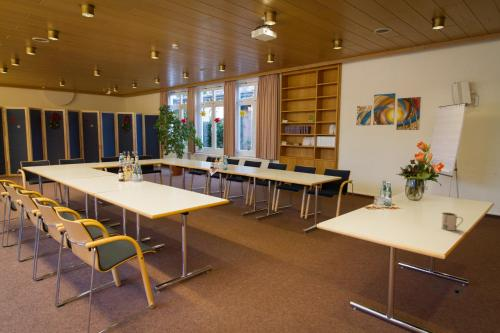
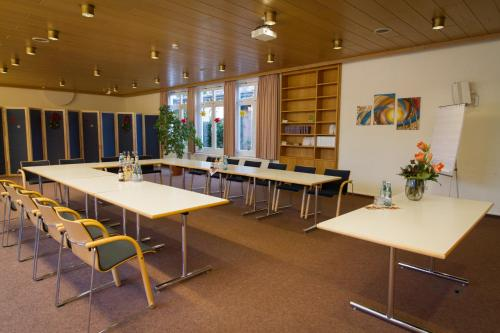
- mug [440,211,464,231]
